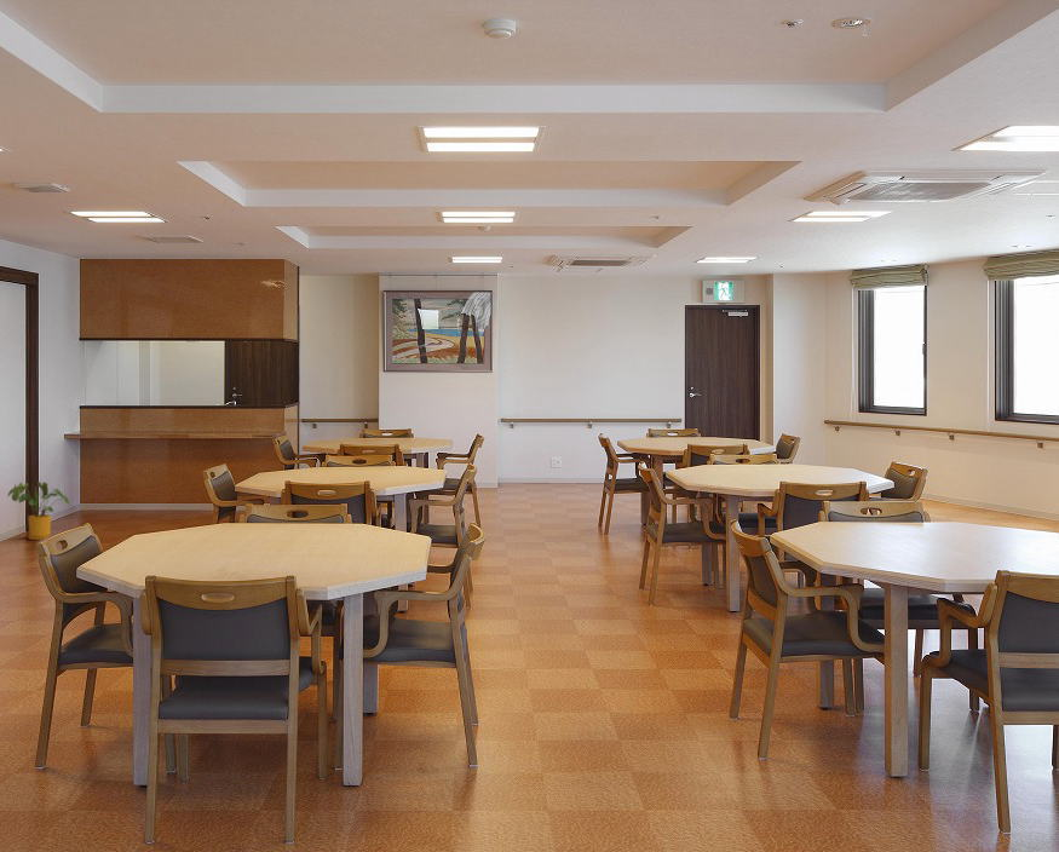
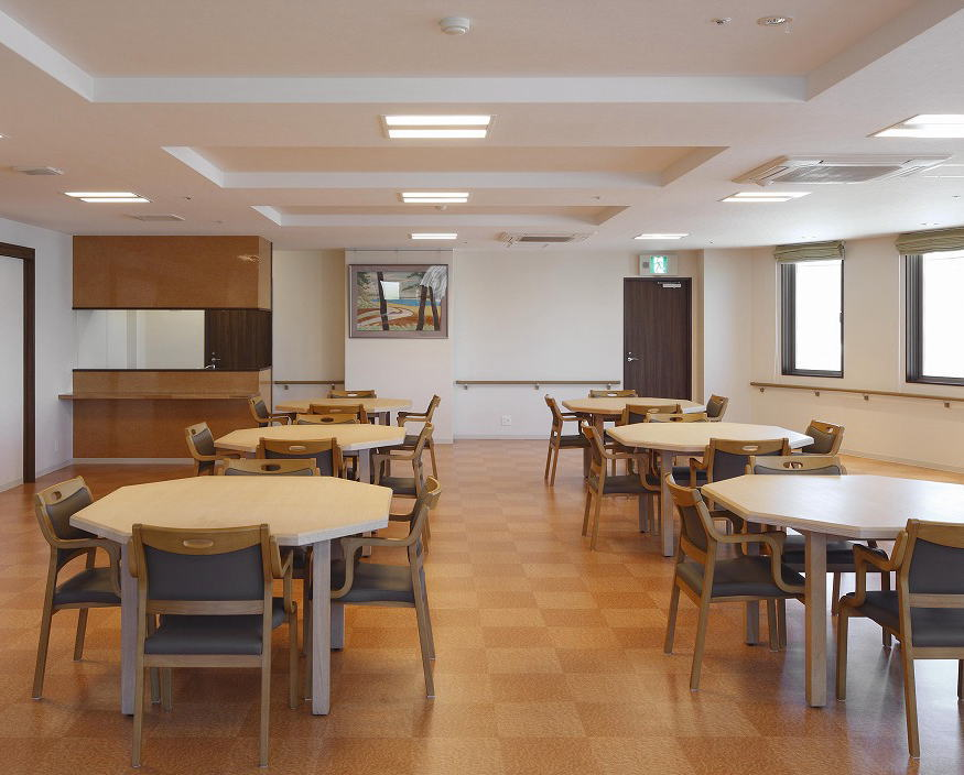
- house plant [6,480,70,541]
